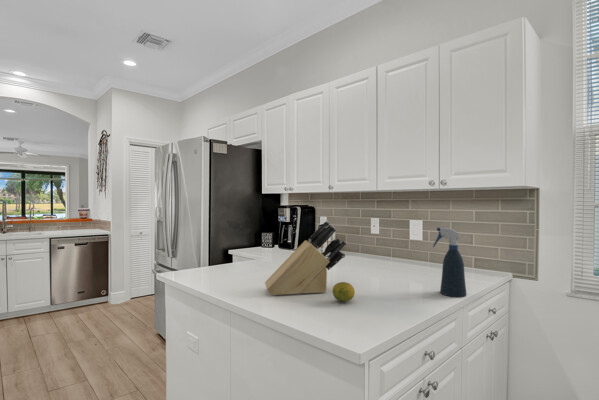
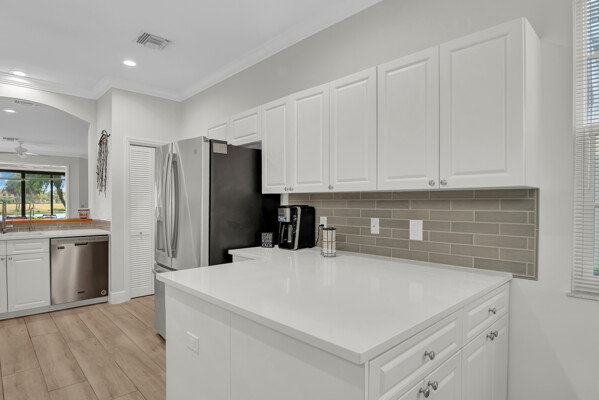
- knife block [264,220,347,296]
- fruit [331,281,356,303]
- spray bottle [432,227,467,298]
